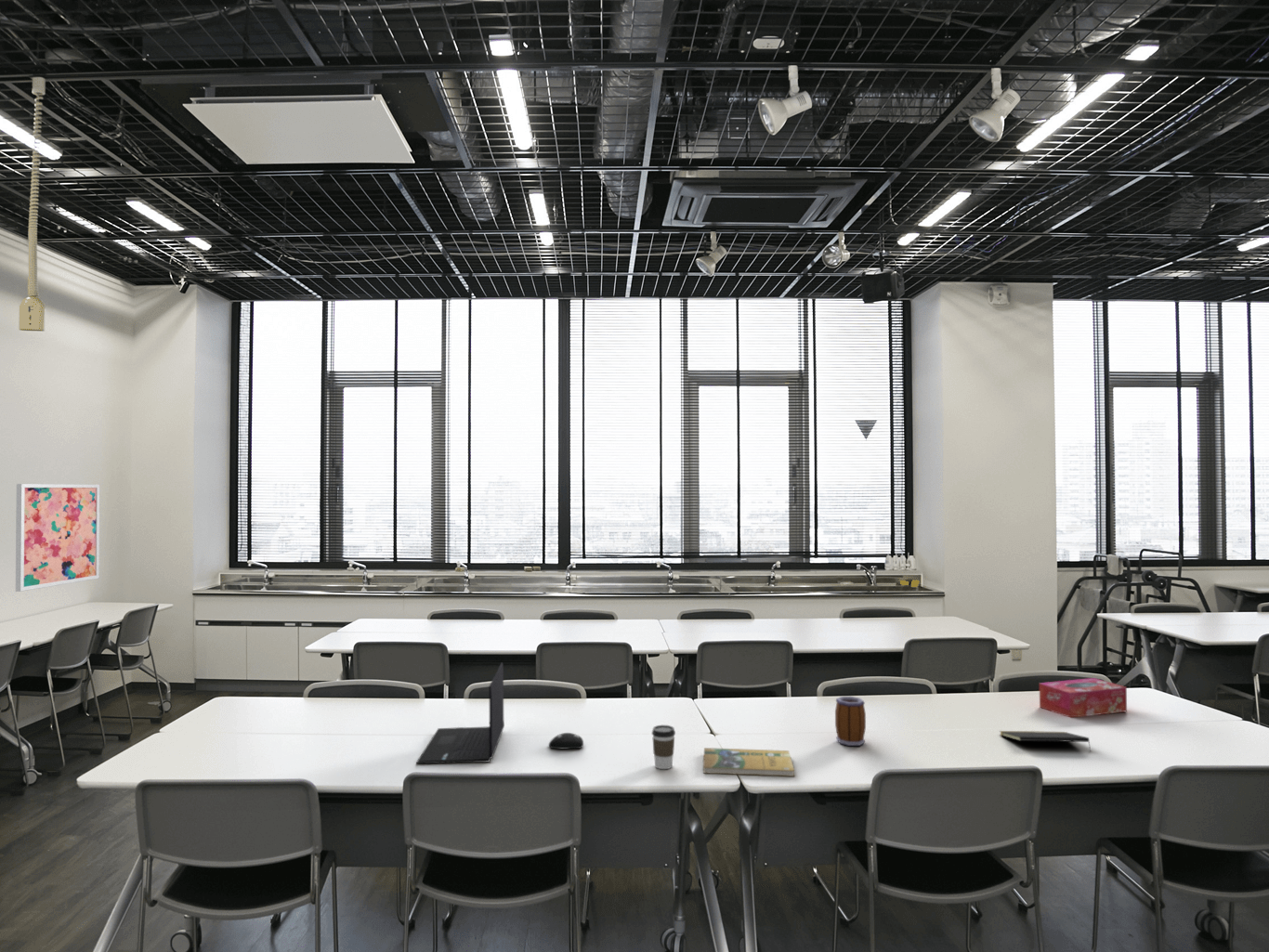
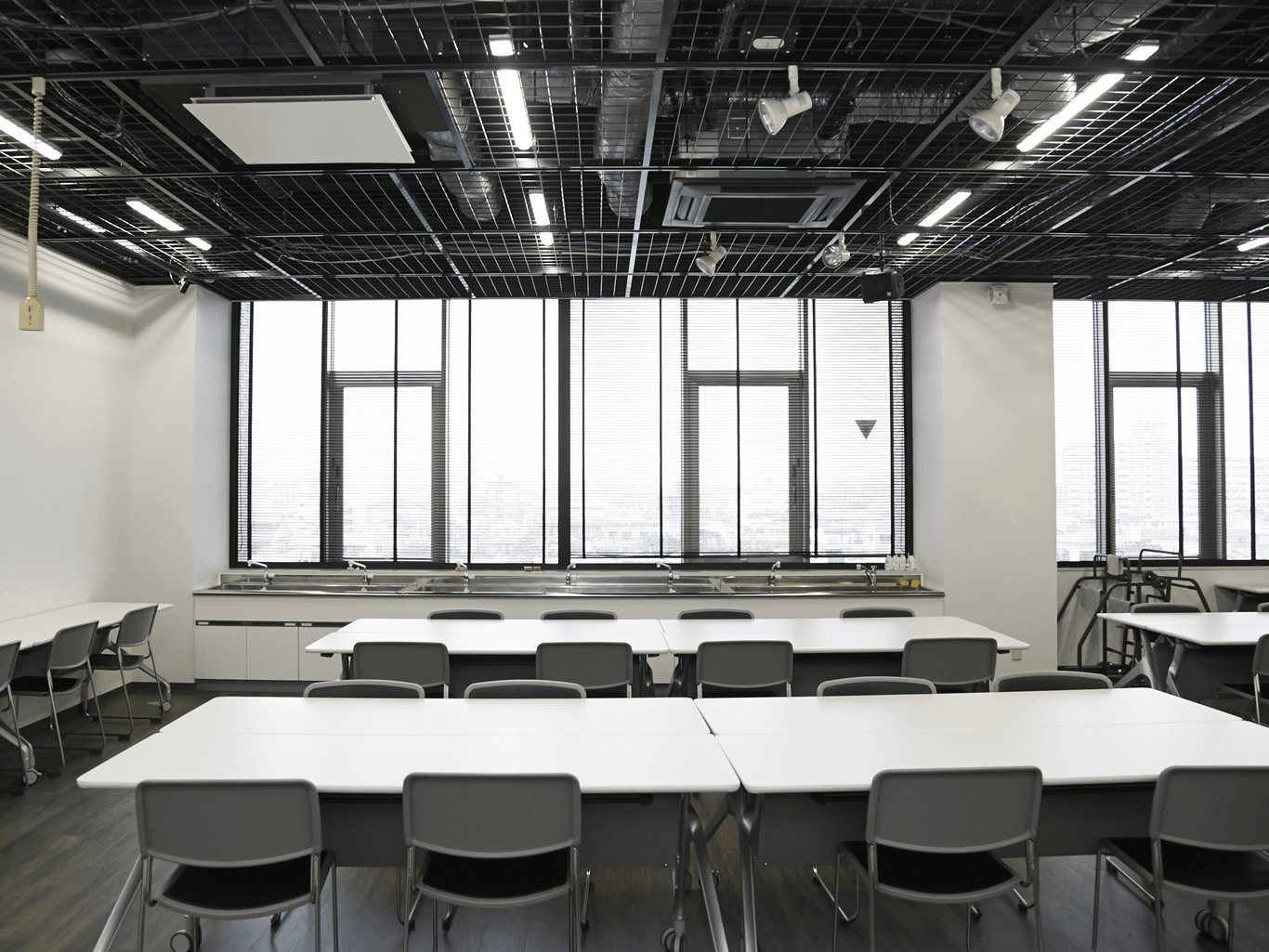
- notepad [999,730,1092,751]
- mug [834,696,867,747]
- wall art [15,483,100,593]
- booklet [702,747,795,777]
- computer mouse [548,732,584,750]
- laptop [415,662,505,764]
- tissue box [1039,677,1128,718]
- coffee cup [651,724,676,770]
